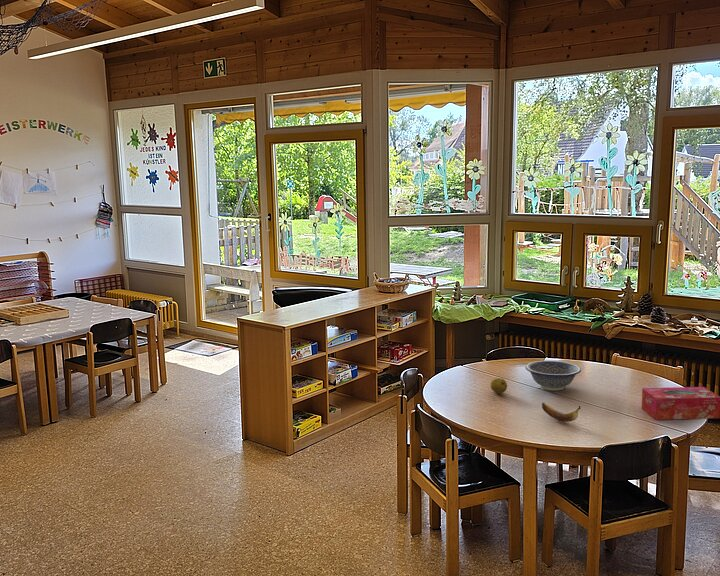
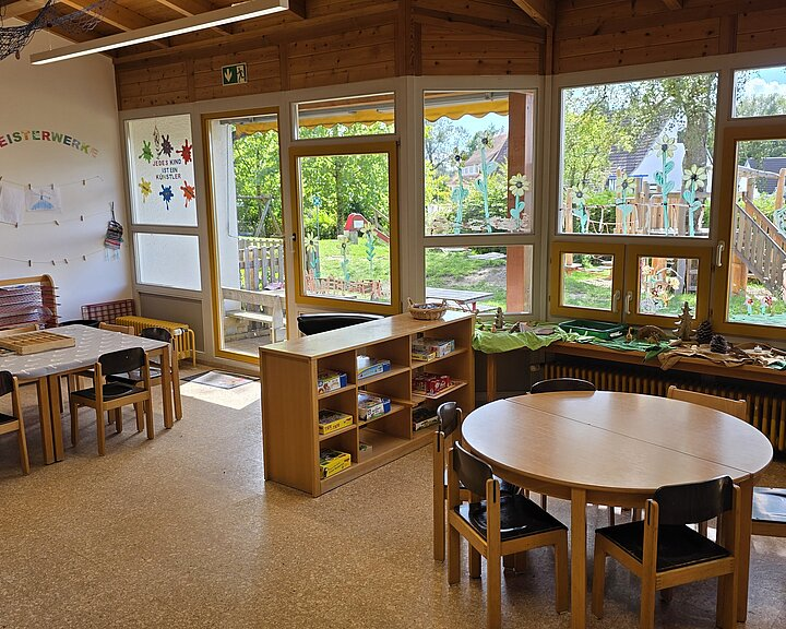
- banana [541,401,581,423]
- tissue box [641,386,720,420]
- fruit [490,377,508,395]
- decorative bowl [524,360,582,392]
